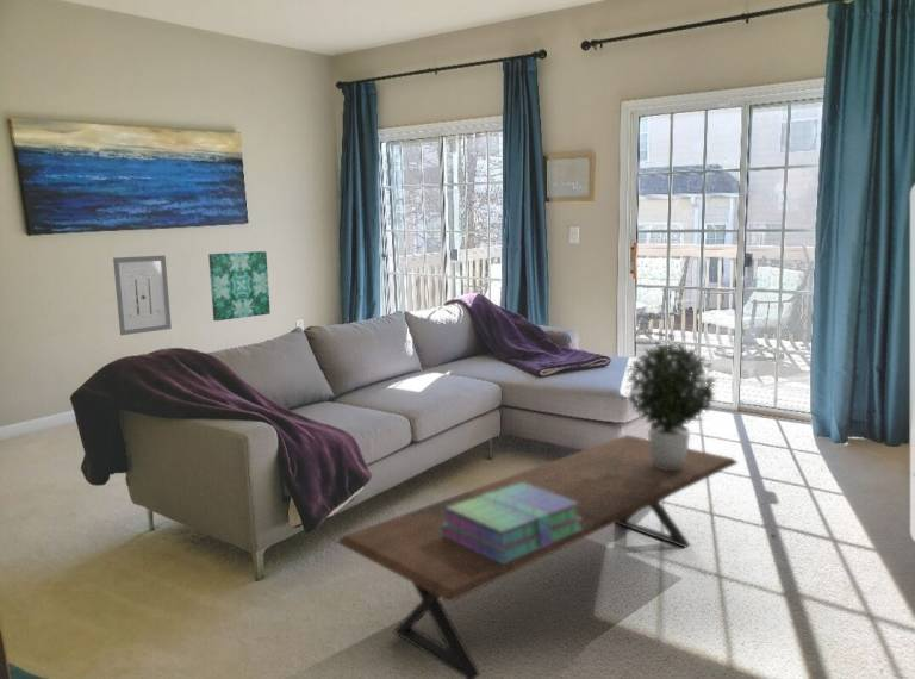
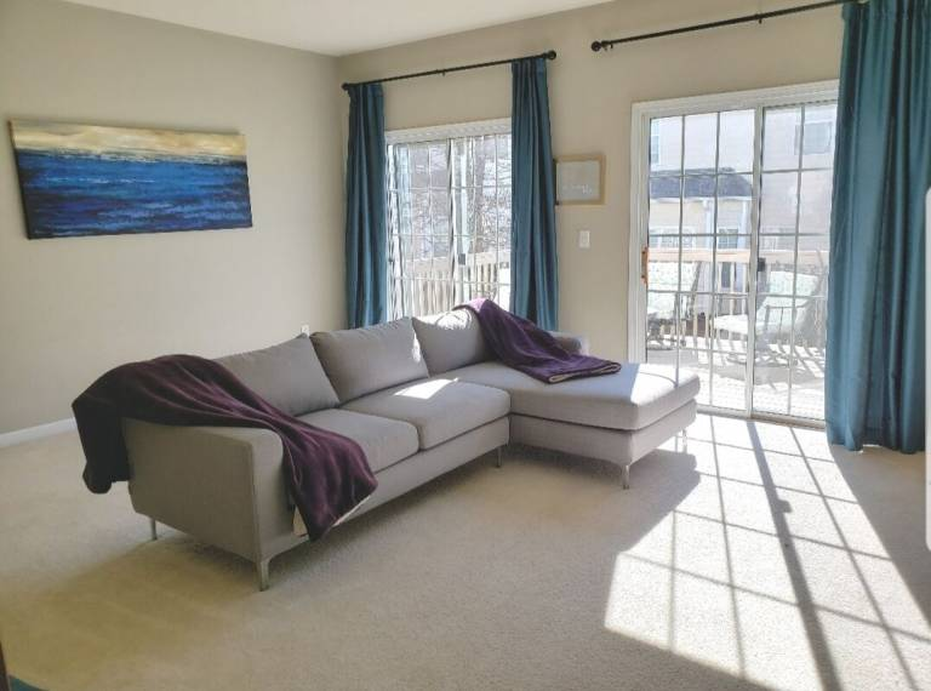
- coffee table [336,434,740,679]
- wall art [207,250,272,322]
- wall art [112,255,173,336]
- stack of books [442,482,583,565]
- potted plant [623,341,720,471]
